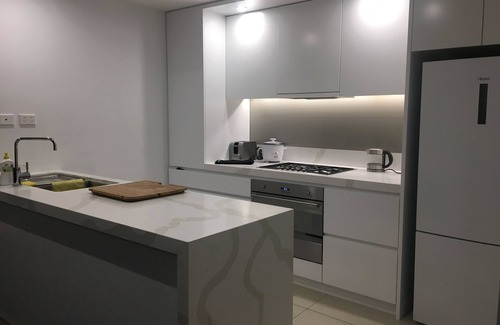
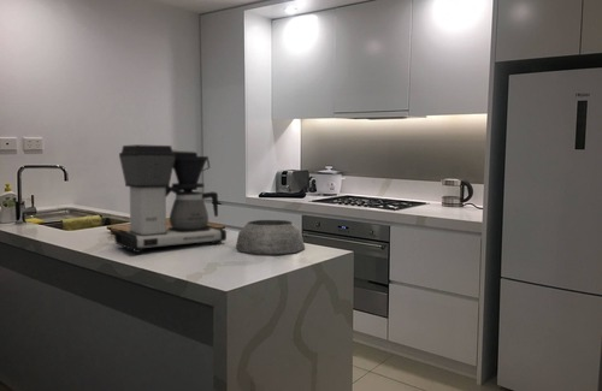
+ plant pot [235,219,306,255]
+ coffee maker [113,143,228,254]
